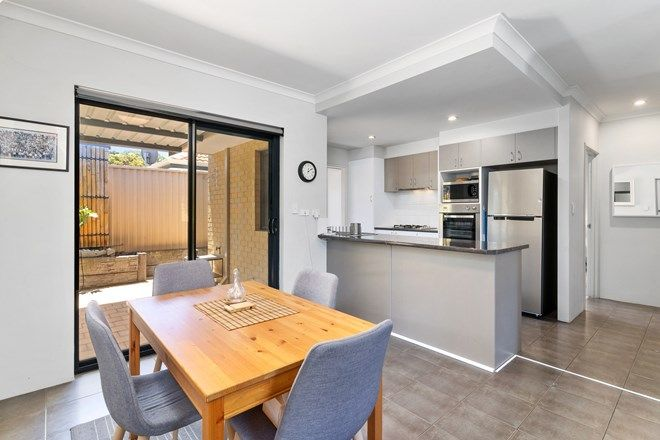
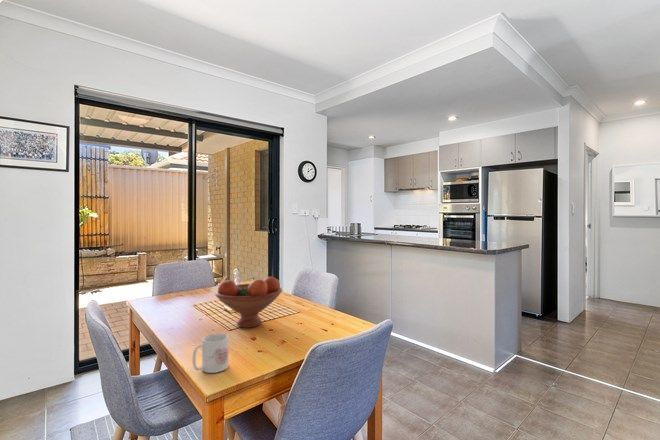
+ mug [191,332,230,374]
+ fruit bowl [214,276,283,329]
